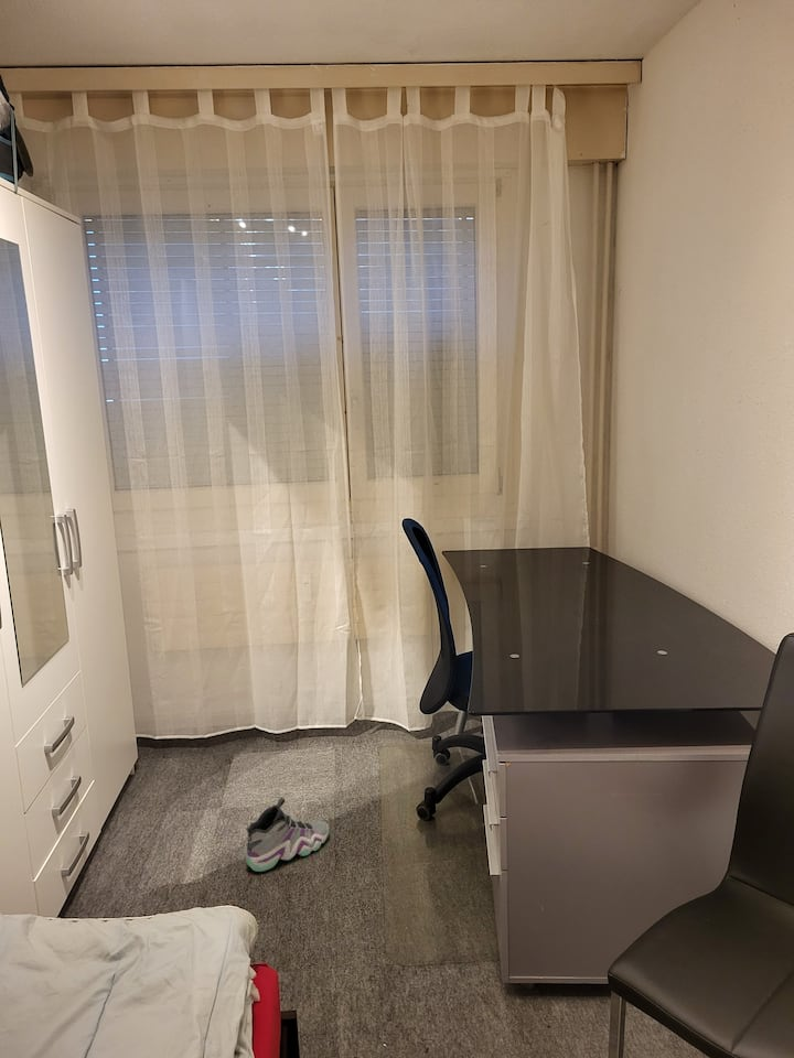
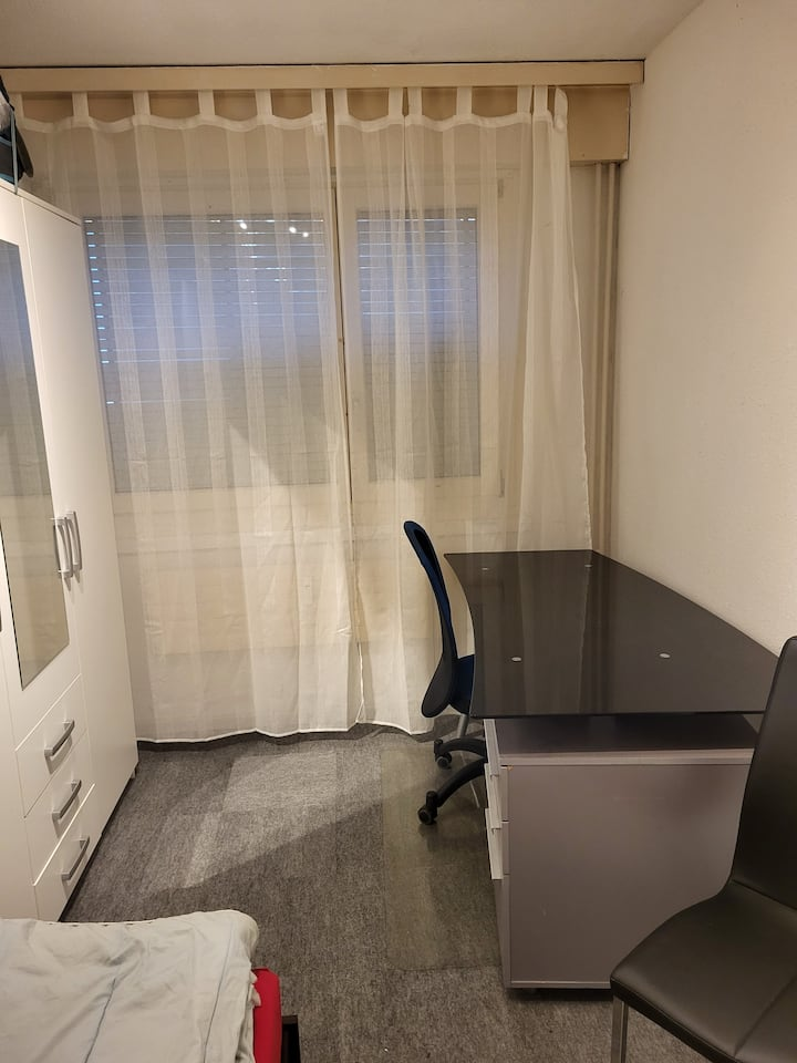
- sneaker [245,796,330,873]
